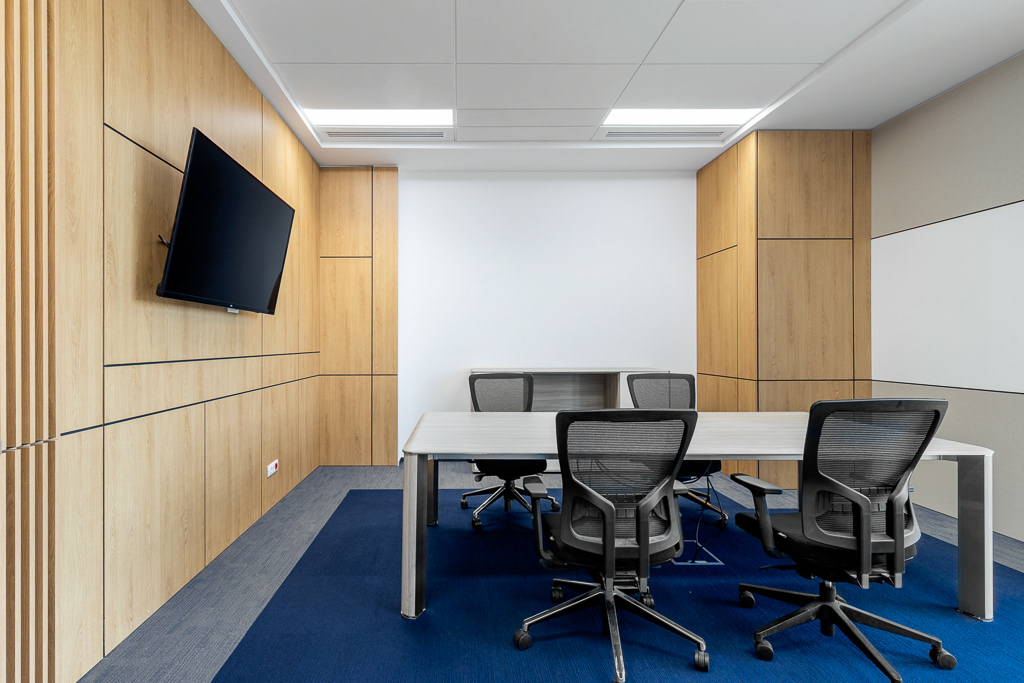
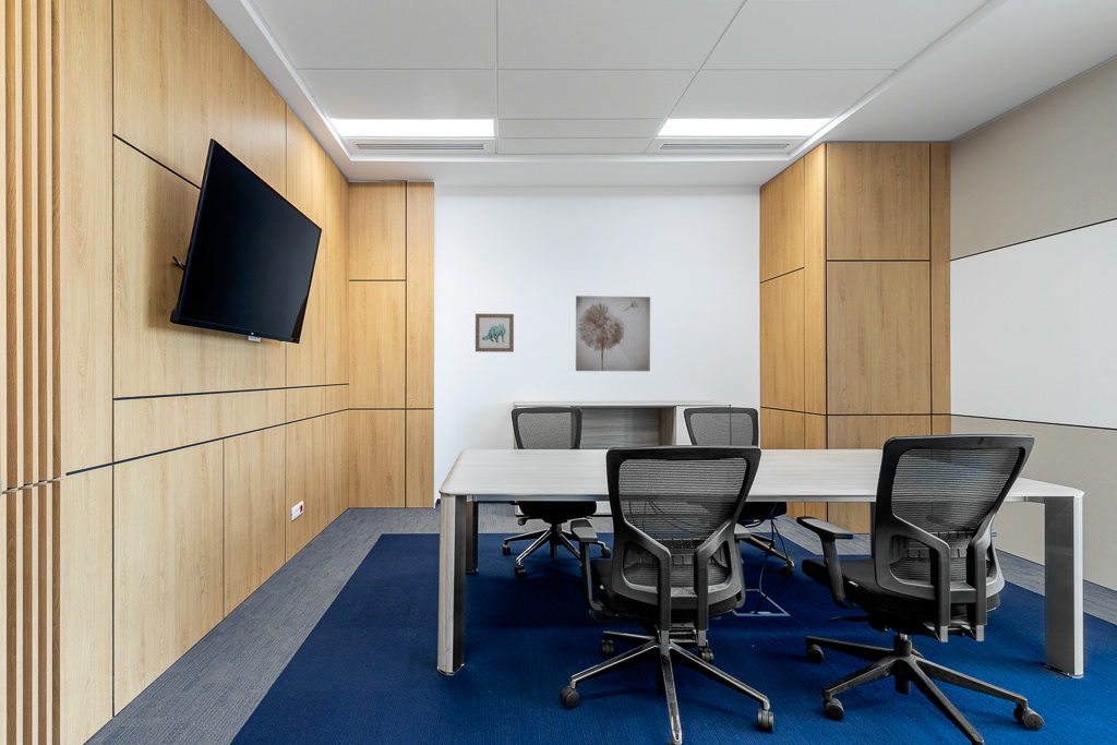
+ wall art [575,295,651,372]
+ wall art [475,313,515,353]
